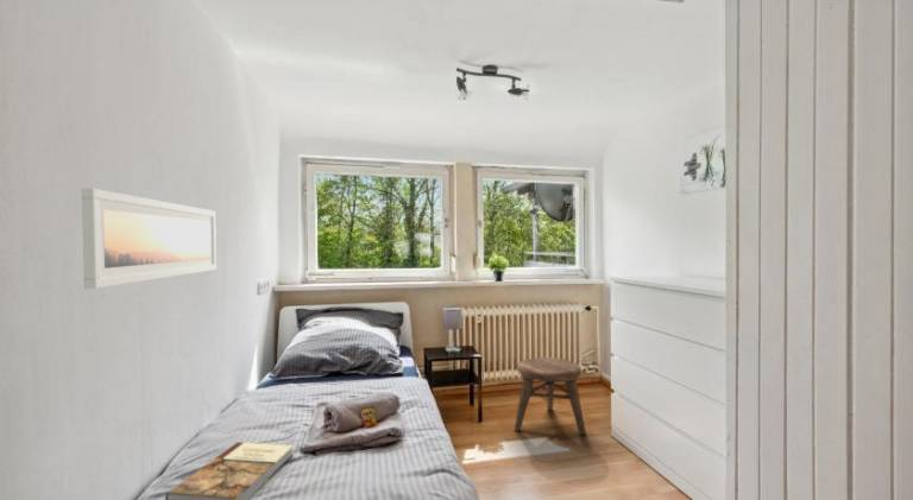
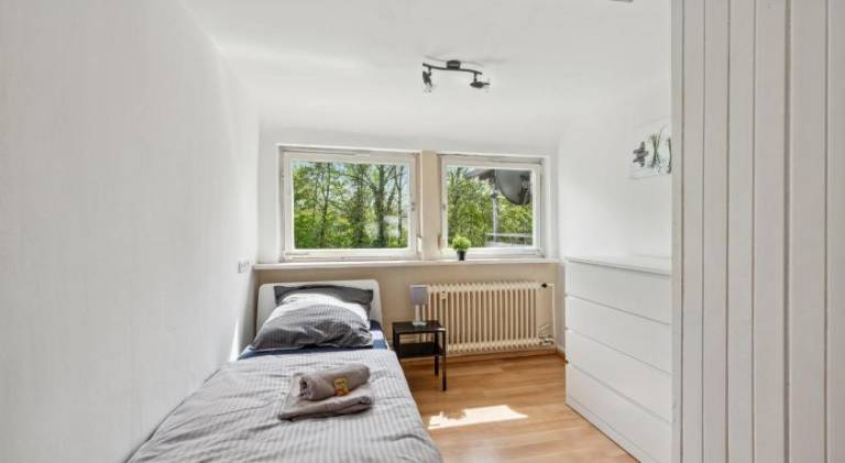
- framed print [81,186,218,290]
- book [164,441,295,500]
- stool [514,356,587,436]
